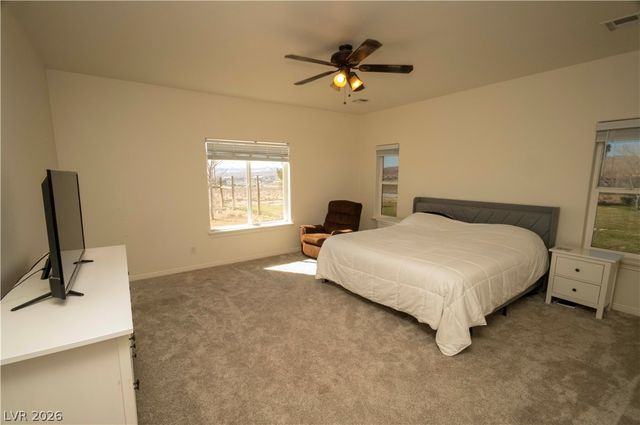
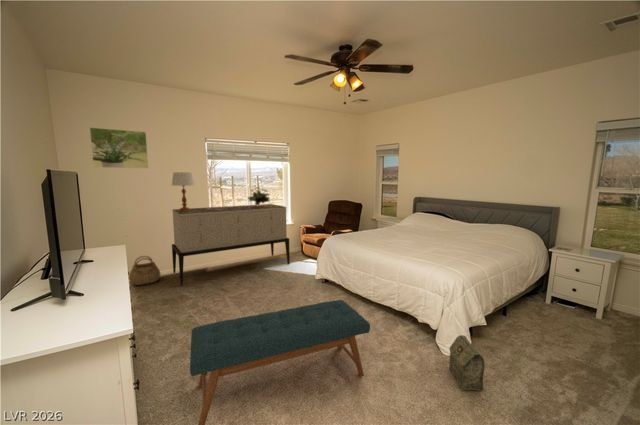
+ bag [448,334,486,392]
+ flowering plant [247,186,271,206]
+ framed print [88,126,149,169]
+ table lamp [171,171,196,211]
+ basket [128,255,161,286]
+ sideboard [171,203,291,287]
+ bench [189,299,371,425]
